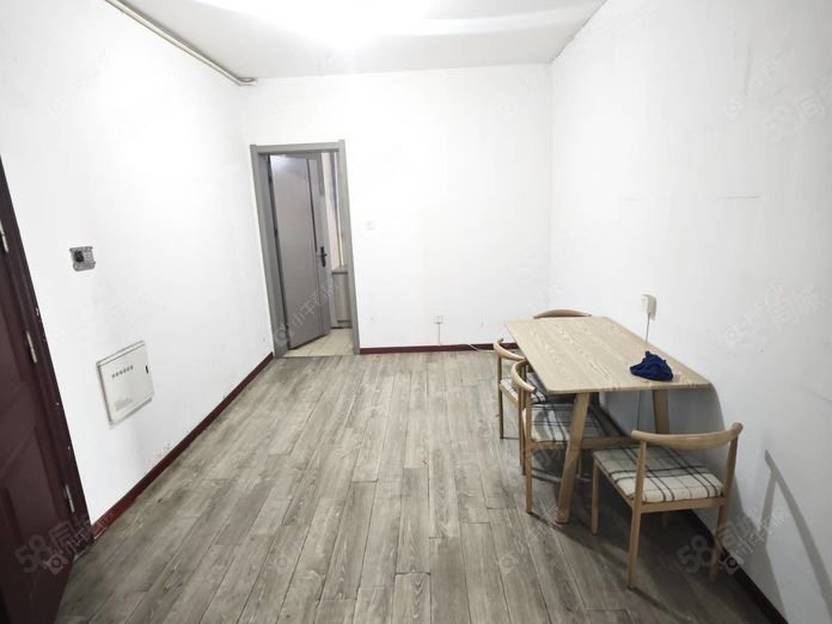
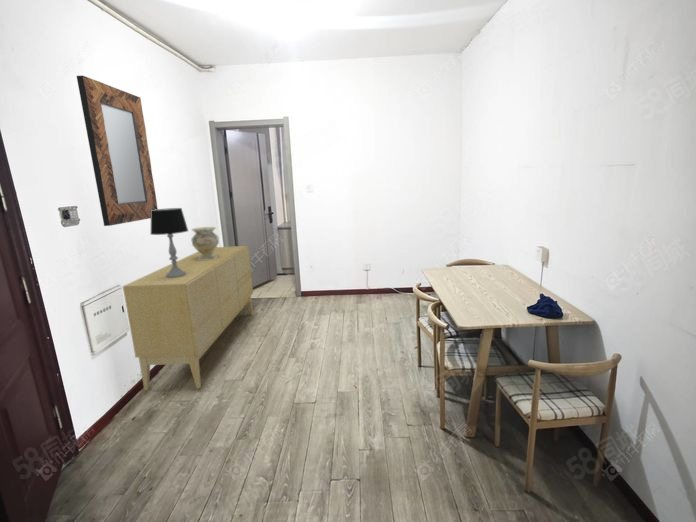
+ home mirror [76,75,158,227]
+ table lamp [149,207,189,278]
+ decorative vase [190,226,220,260]
+ sideboard [122,245,254,391]
